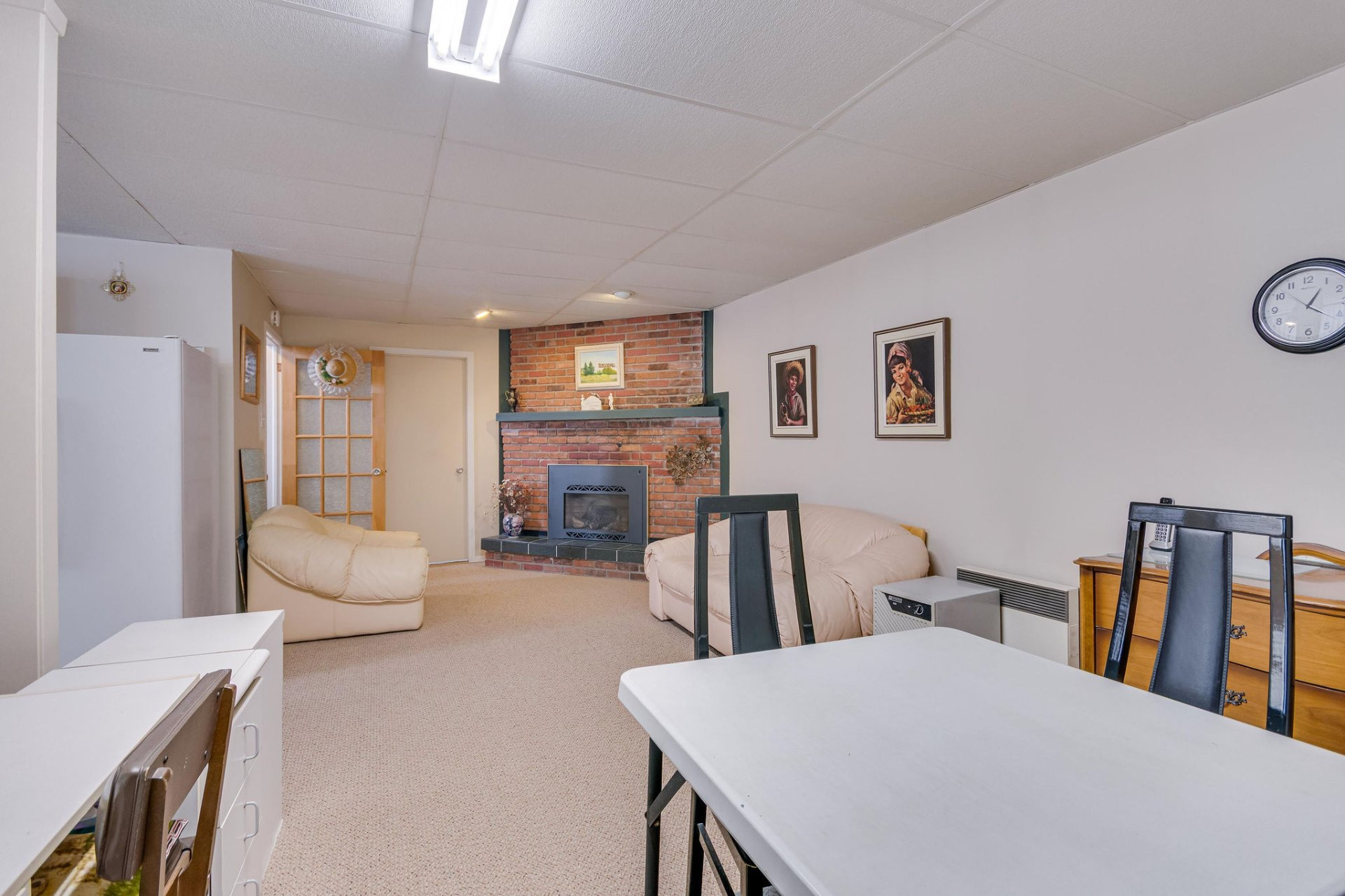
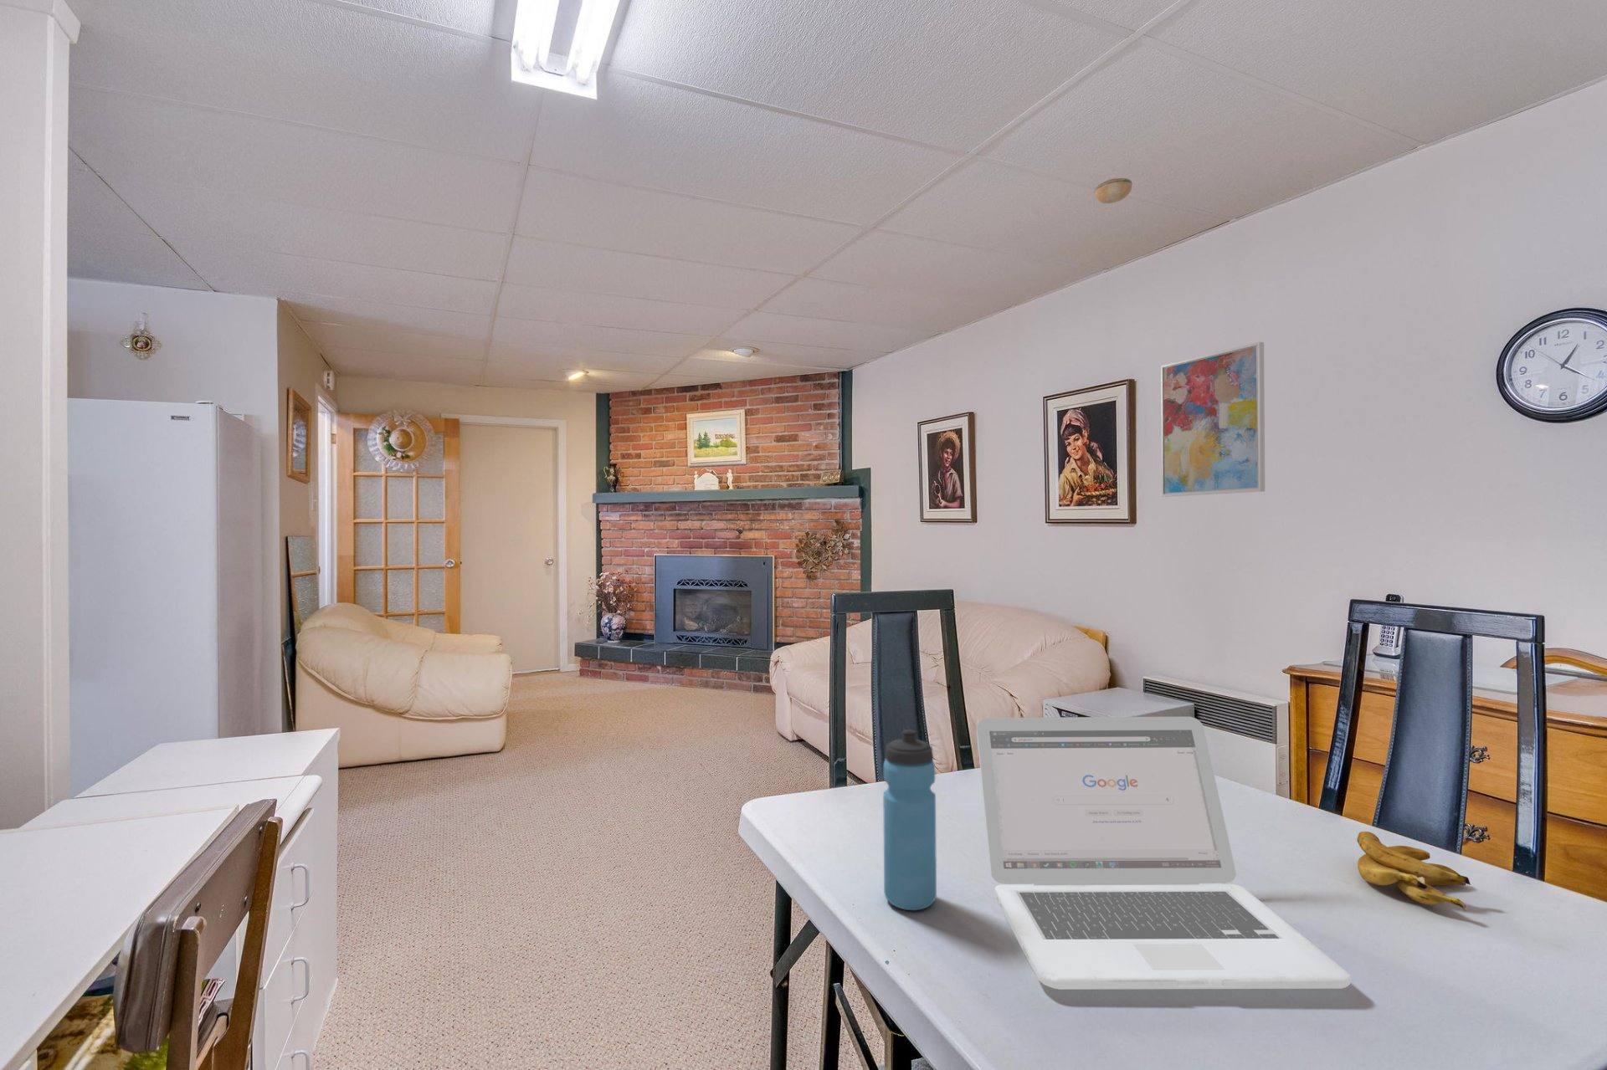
+ laptop [976,717,1351,990]
+ wall art [1160,342,1265,498]
+ smoke detector [1093,178,1134,204]
+ water bottle [882,728,938,911]
+ banana [1356,831,1472,912]
